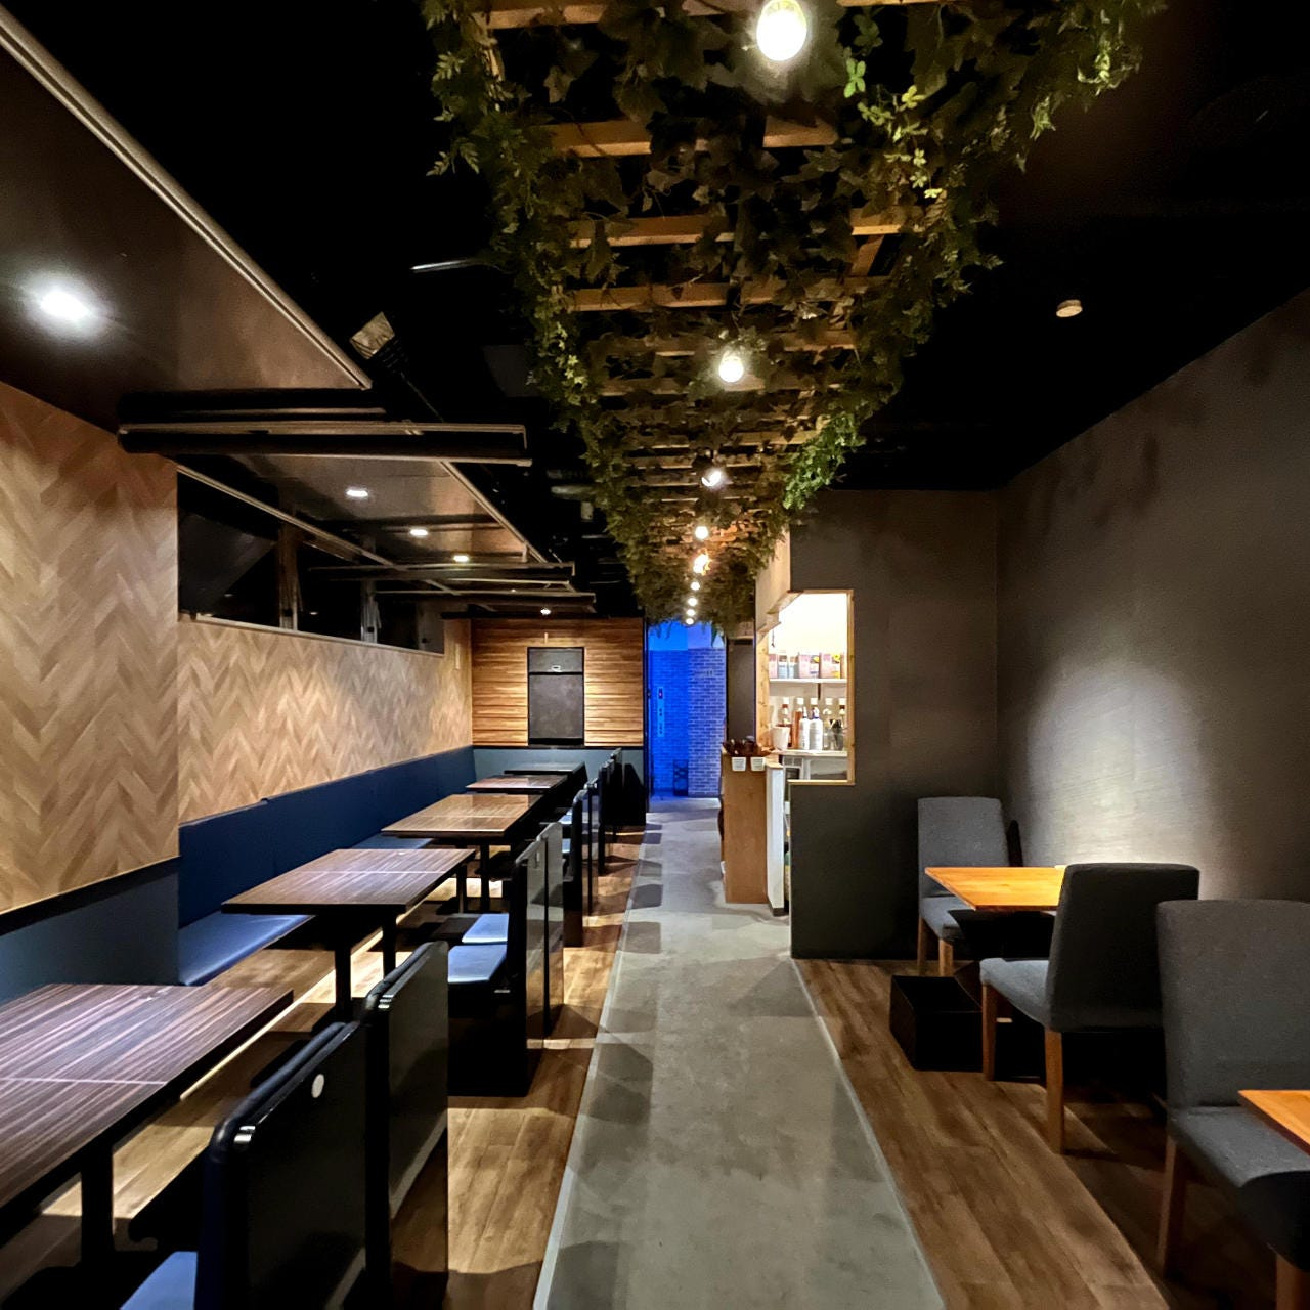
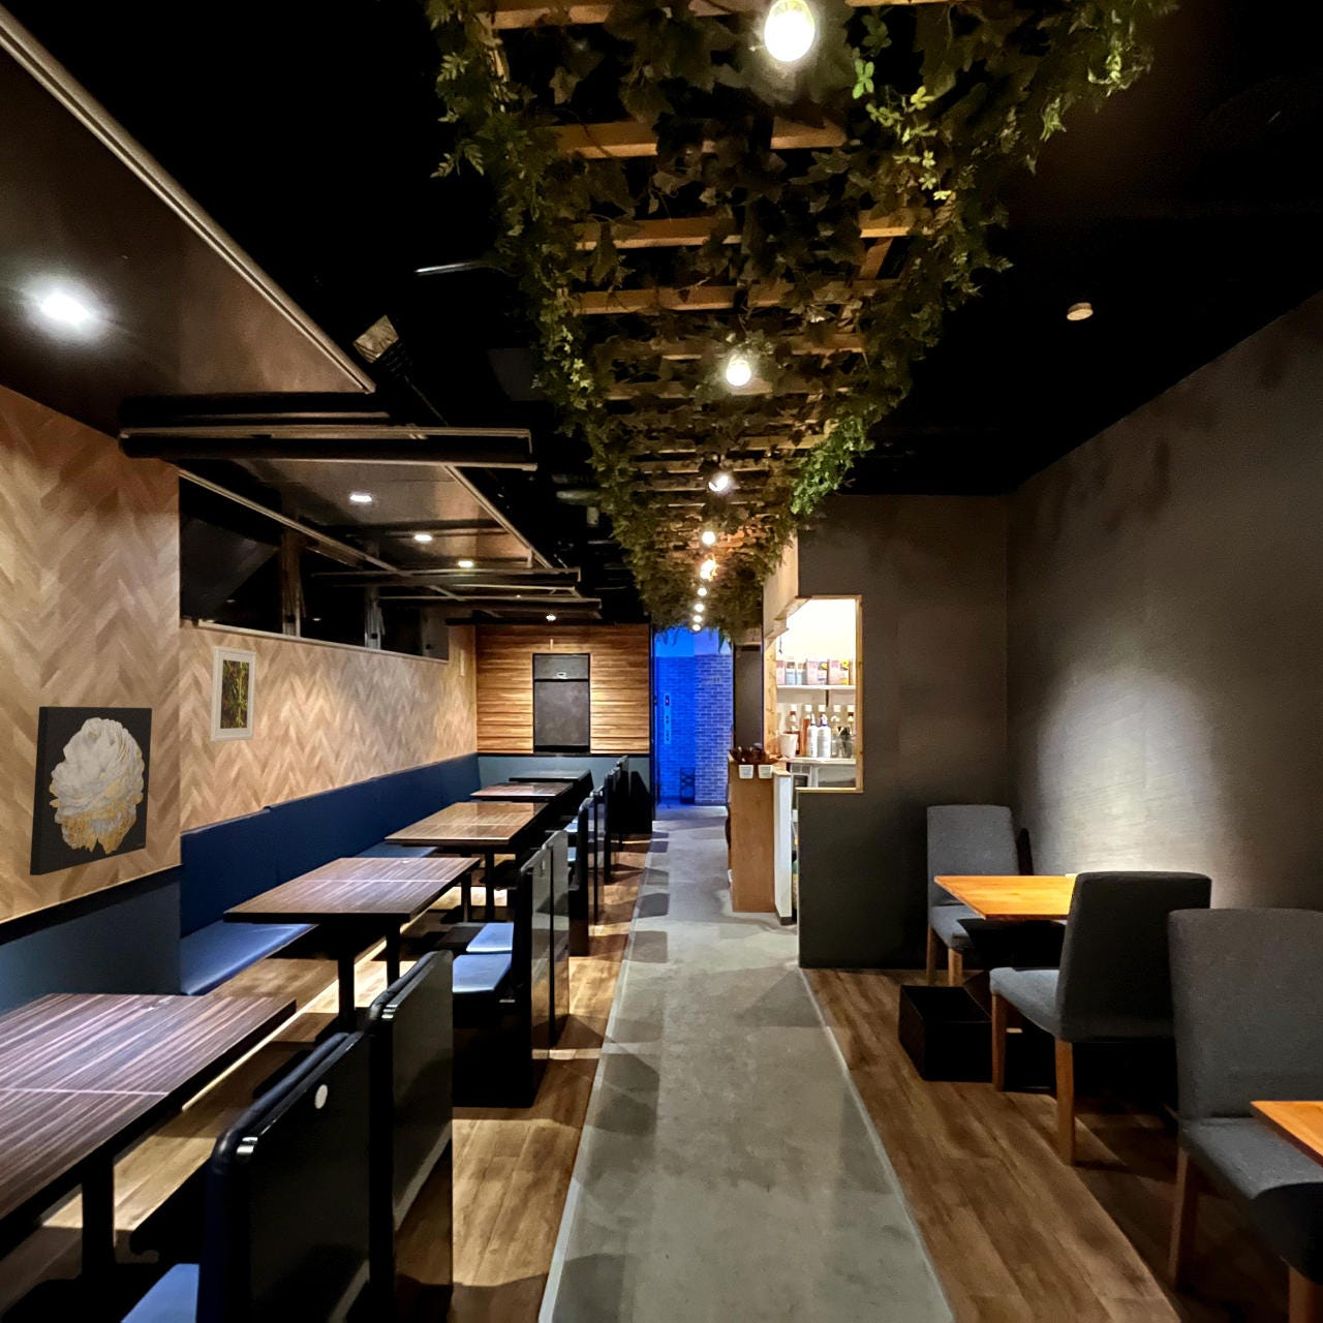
+ wall art [29,705,153,876]
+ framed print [208,645,257,743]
